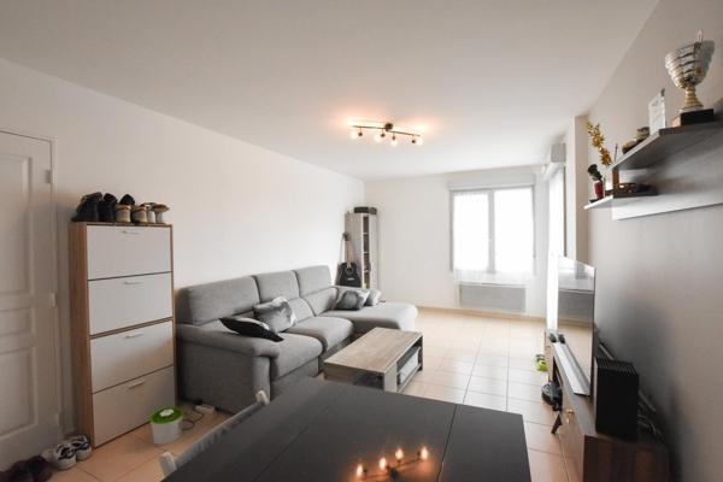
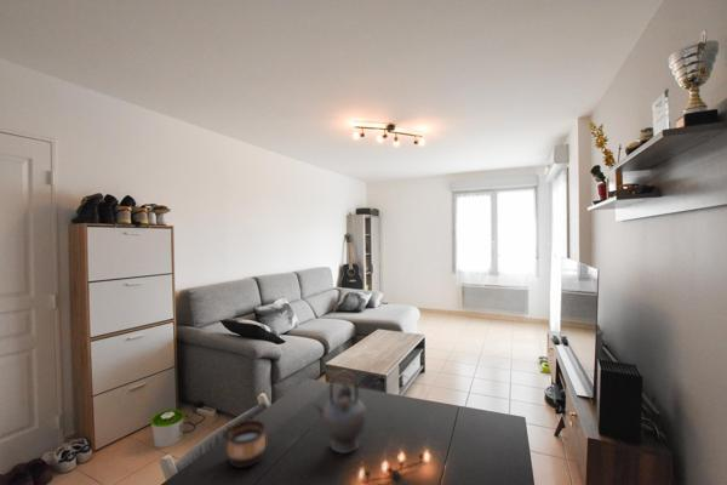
+ cup [224,420,267,469]
+ teapot [311,370,367,455]
